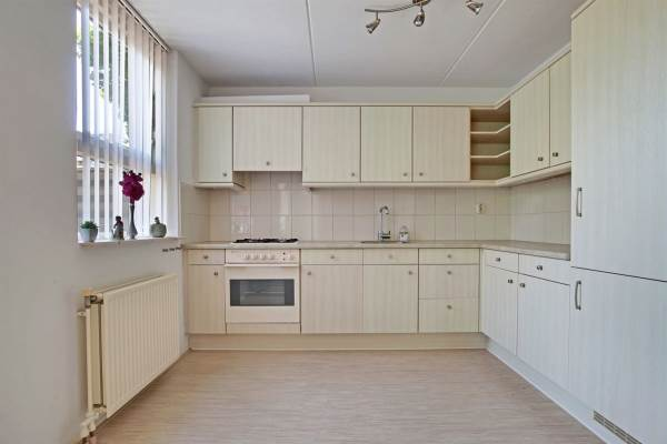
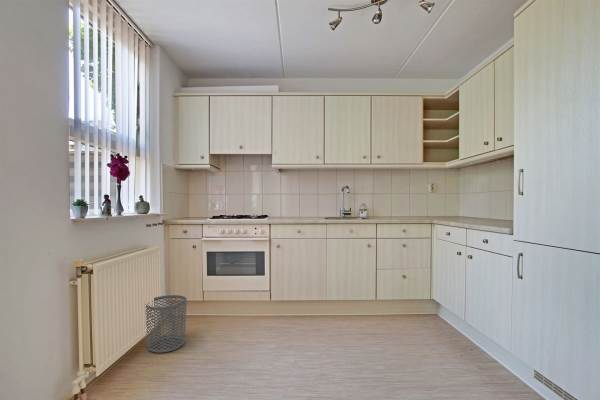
+ waste bin [144,294,188,354]
